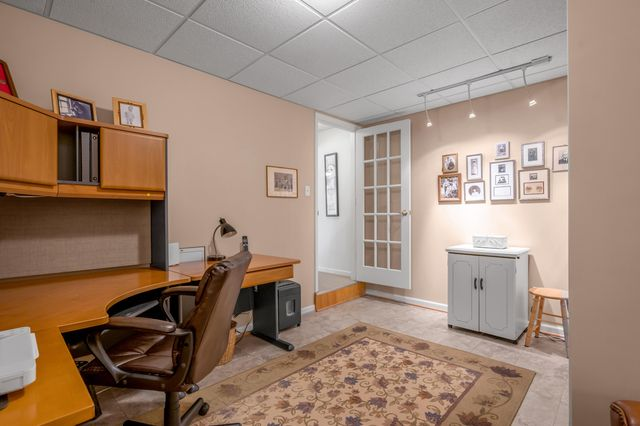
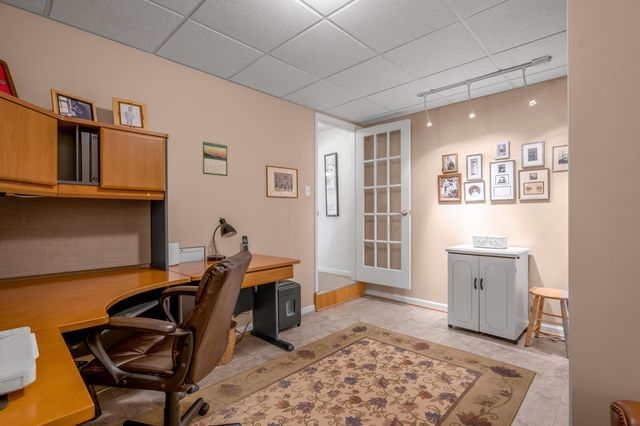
+ calendar [202,140,228,177]
